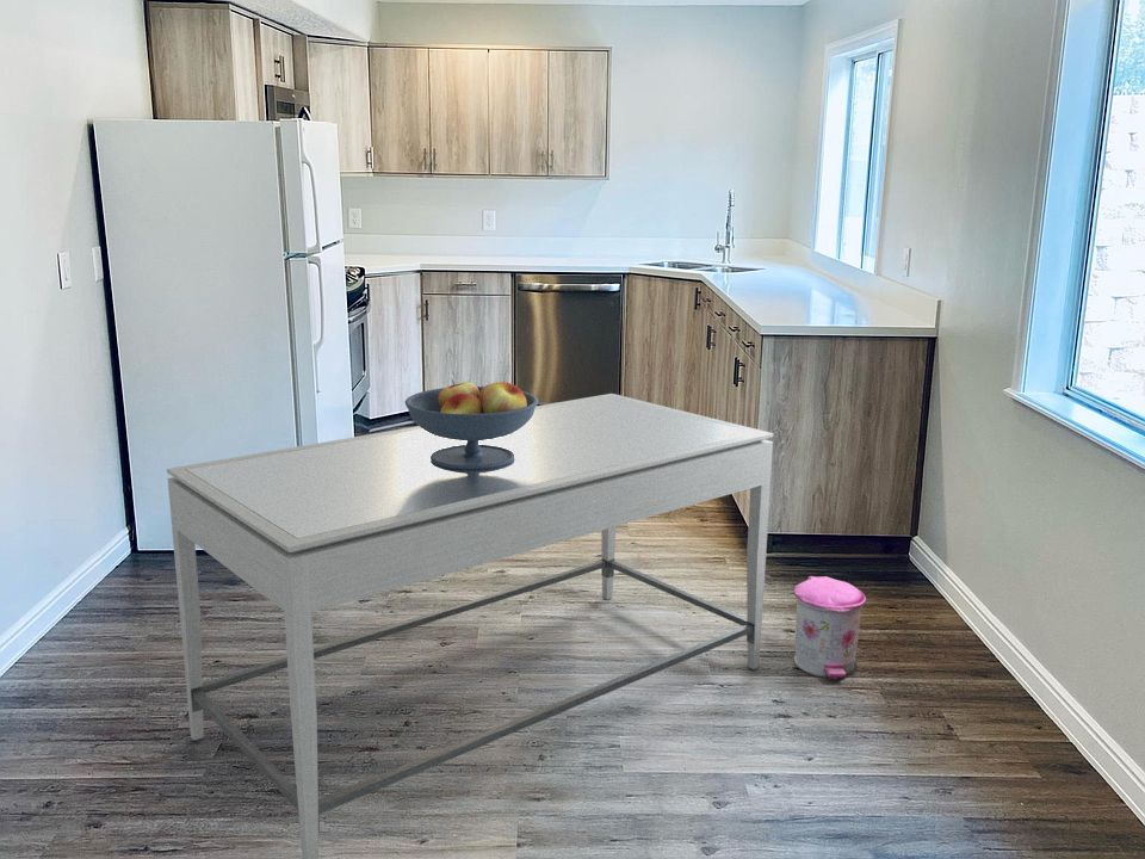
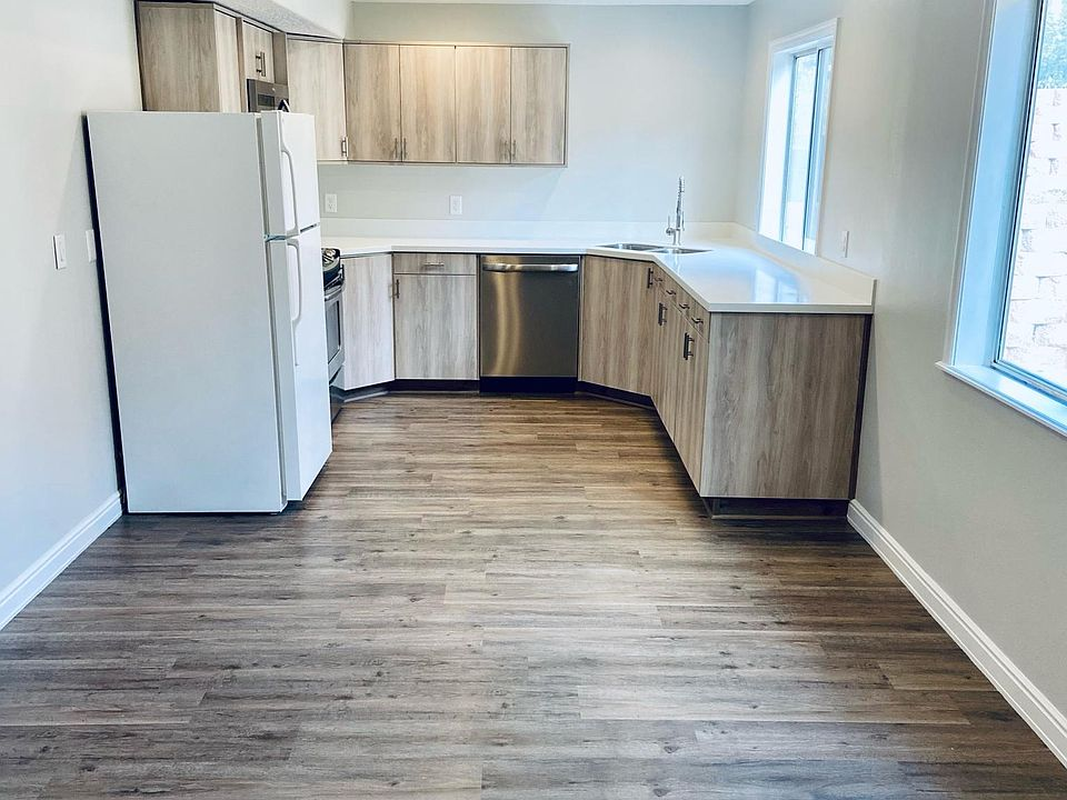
- trash can [792,575,867,682]
- fruit bowl [404,378,539,470]
- dining table [166,393,775,859]
